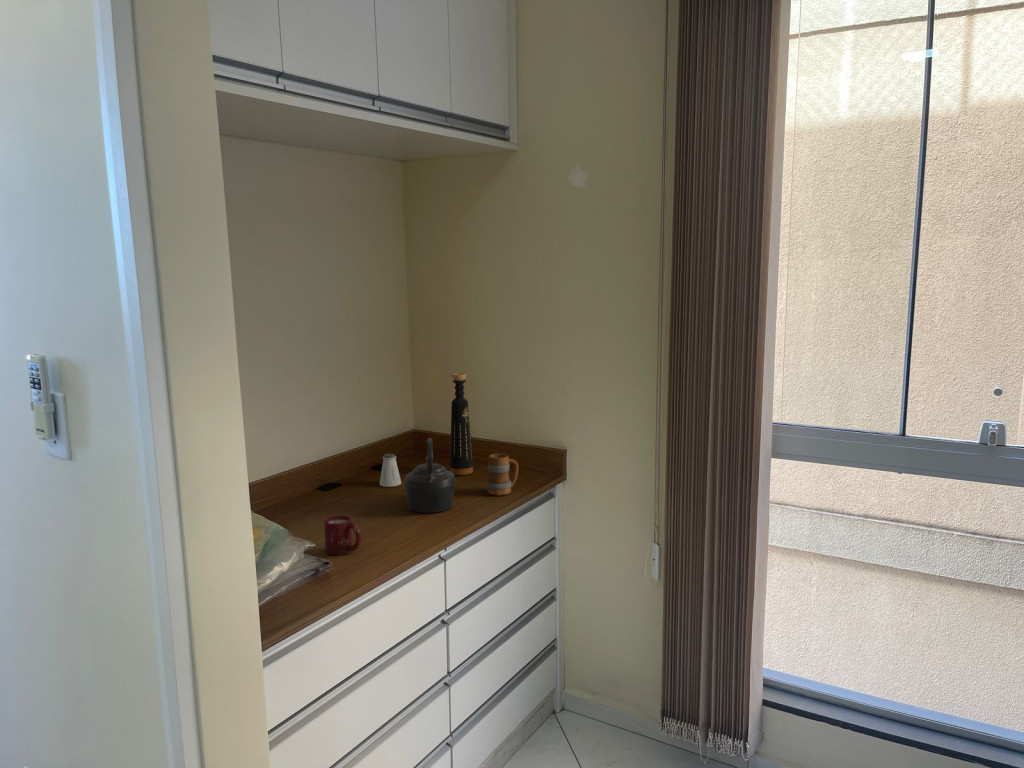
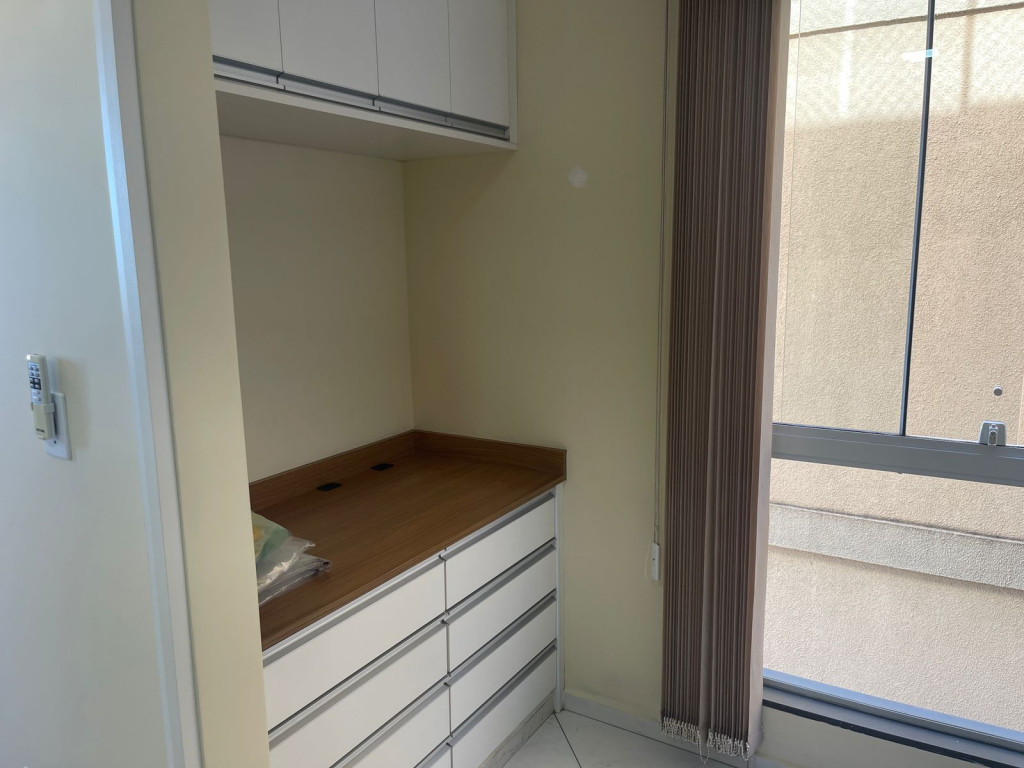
- kettle [404,437,456,514]
- bottle [449,372,474,476]
- mug [486,452,519,497]
- saltshaker [379,453,402,488]
- cup [323,515,362,556]
